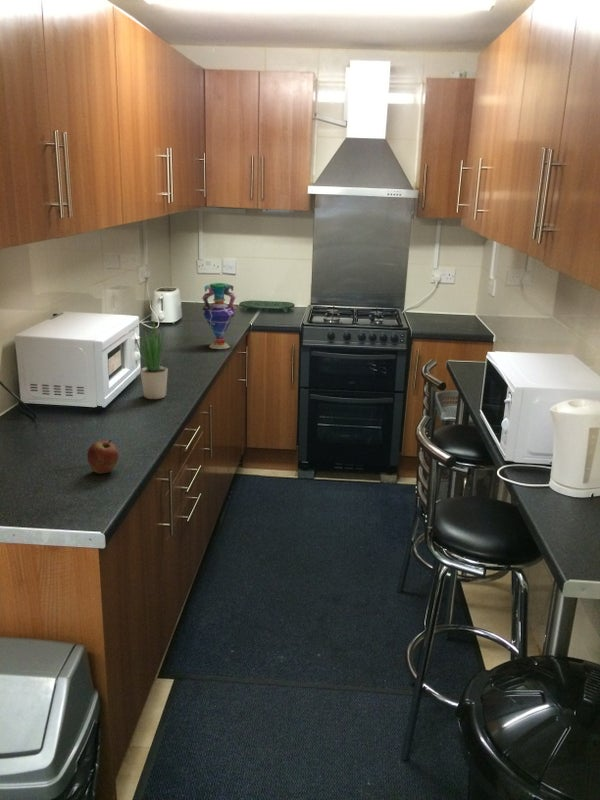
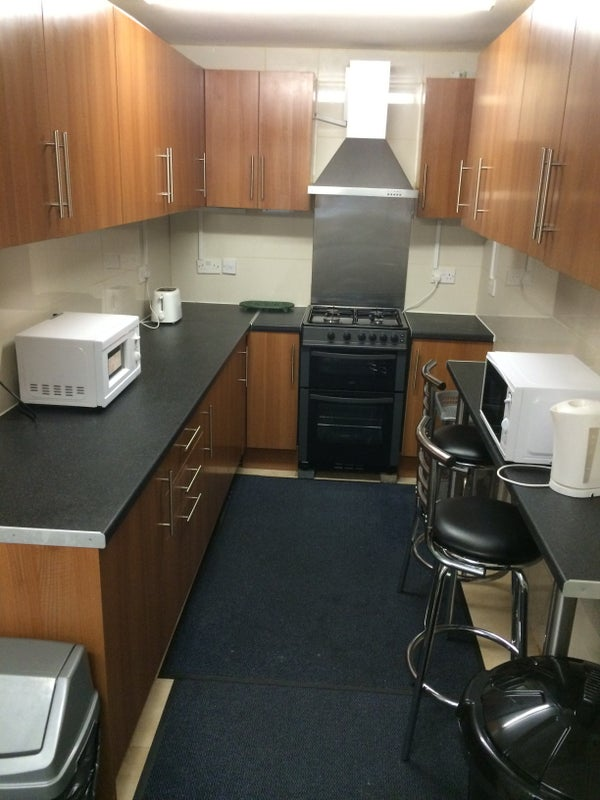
- potted plant [133,320,169,400]
- vase [201,282,237,350]
- apple [86,439,120,475]
